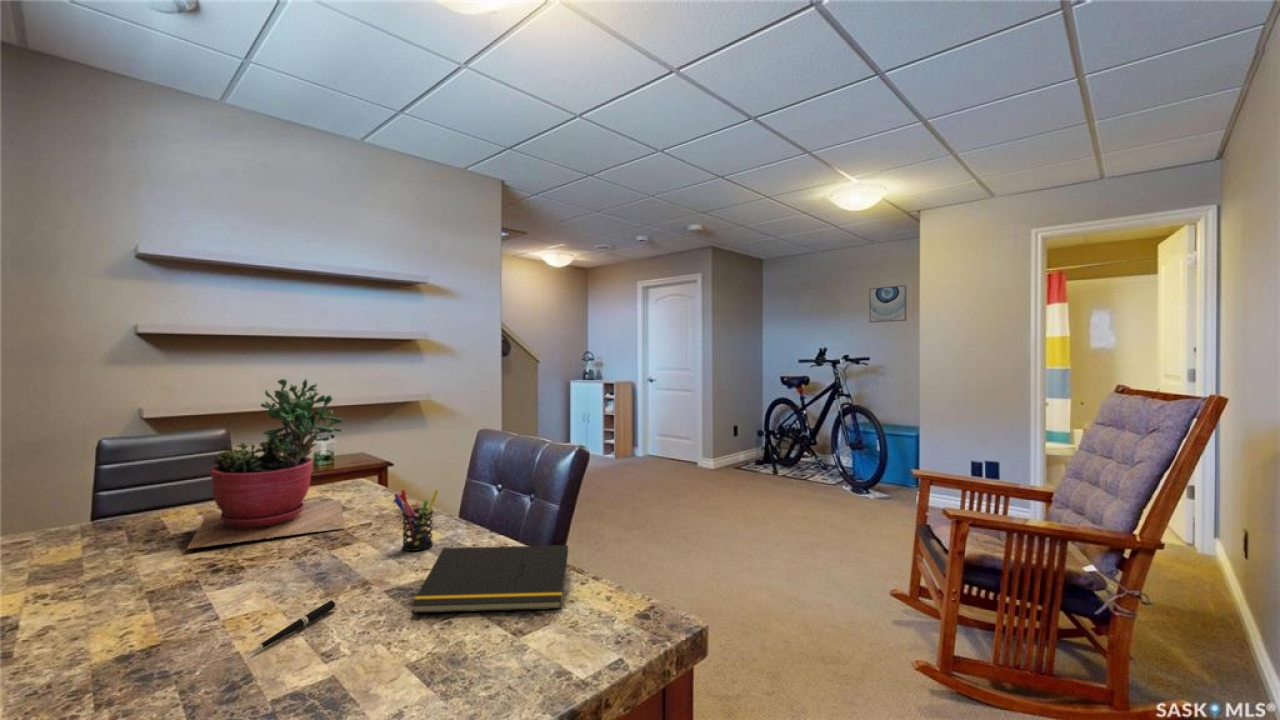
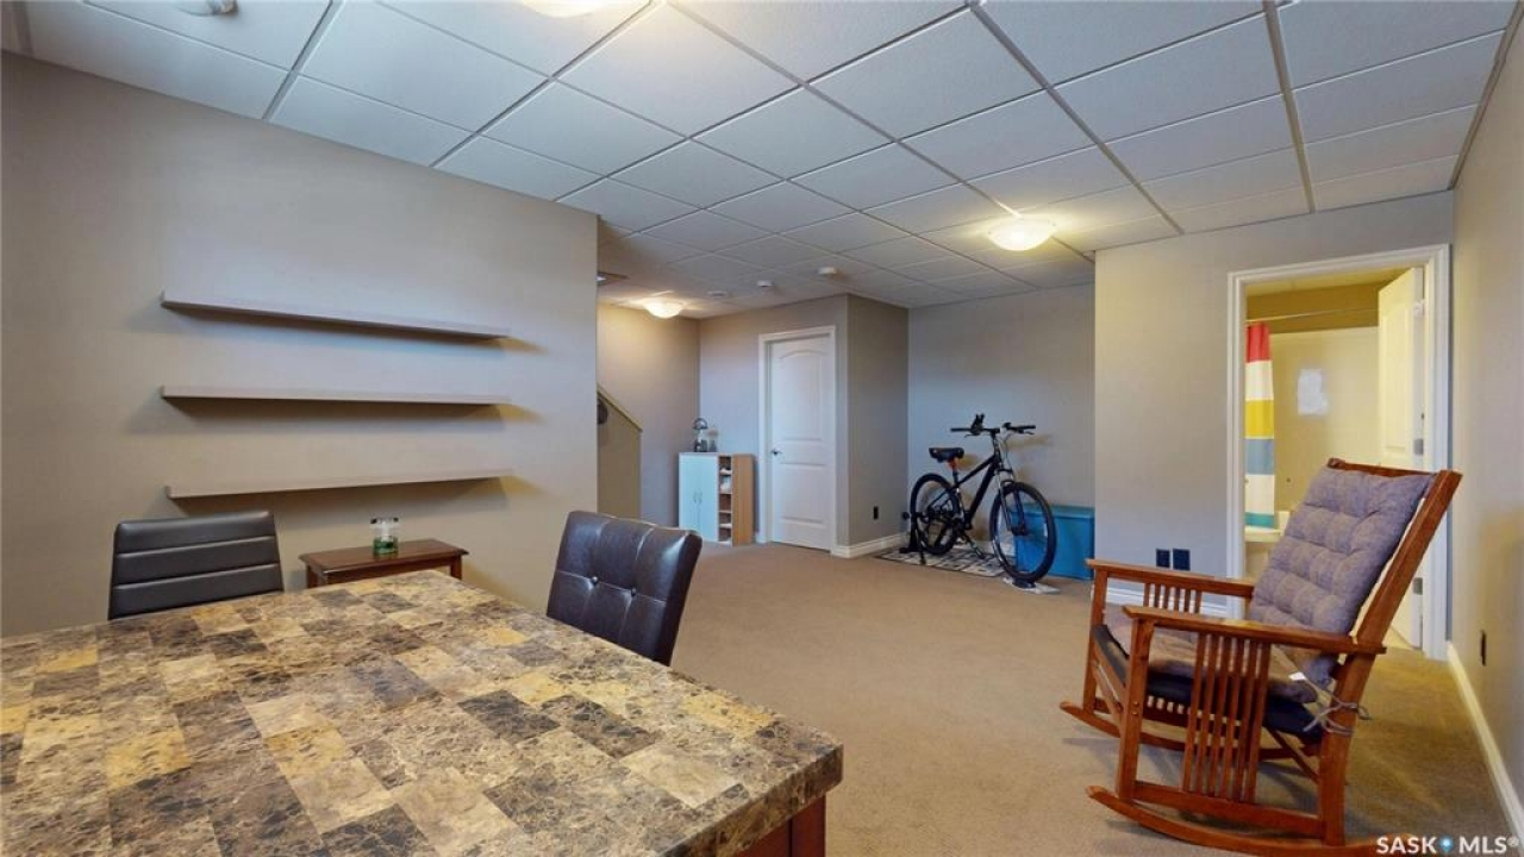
- succulent plant [186,378,346,550]
- pen [247,599,338,655]
- pen holder [393,489,440,552]
- notepad [410,544,569,614]
- wall art [868,284,908,324]
